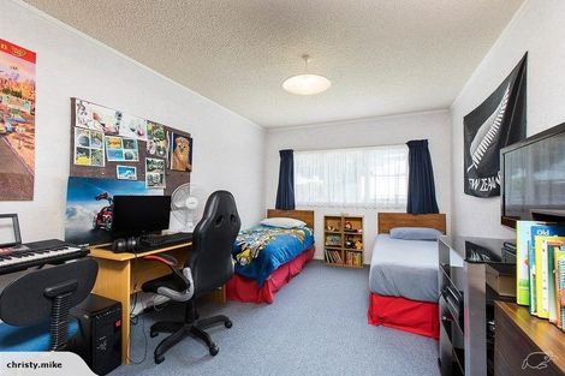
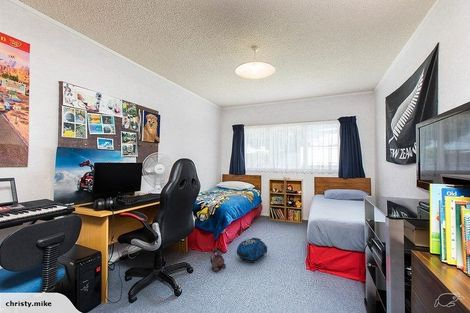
+ backpack [236,237,268,263]
+ plush toy [209,245,227,272]
